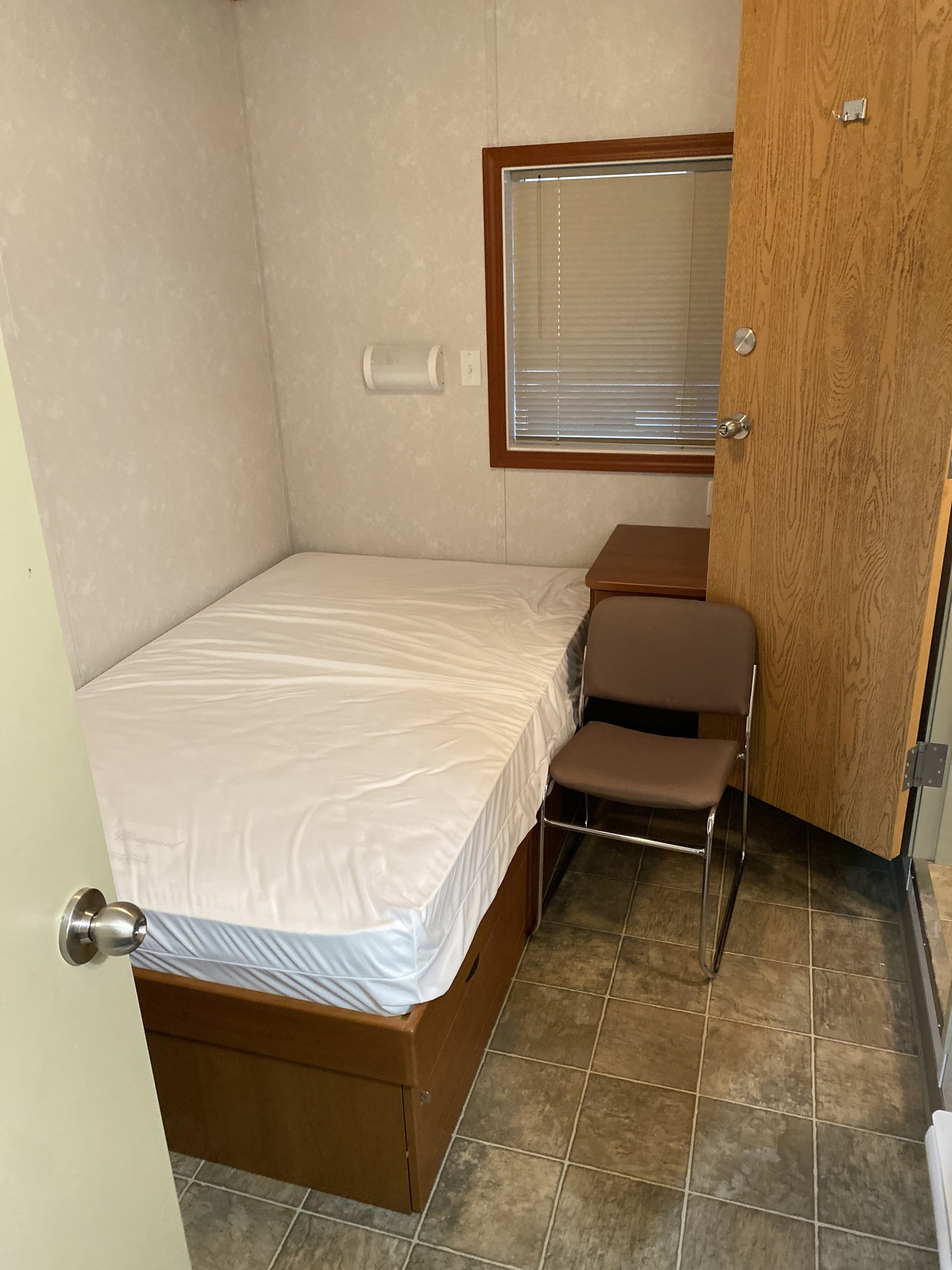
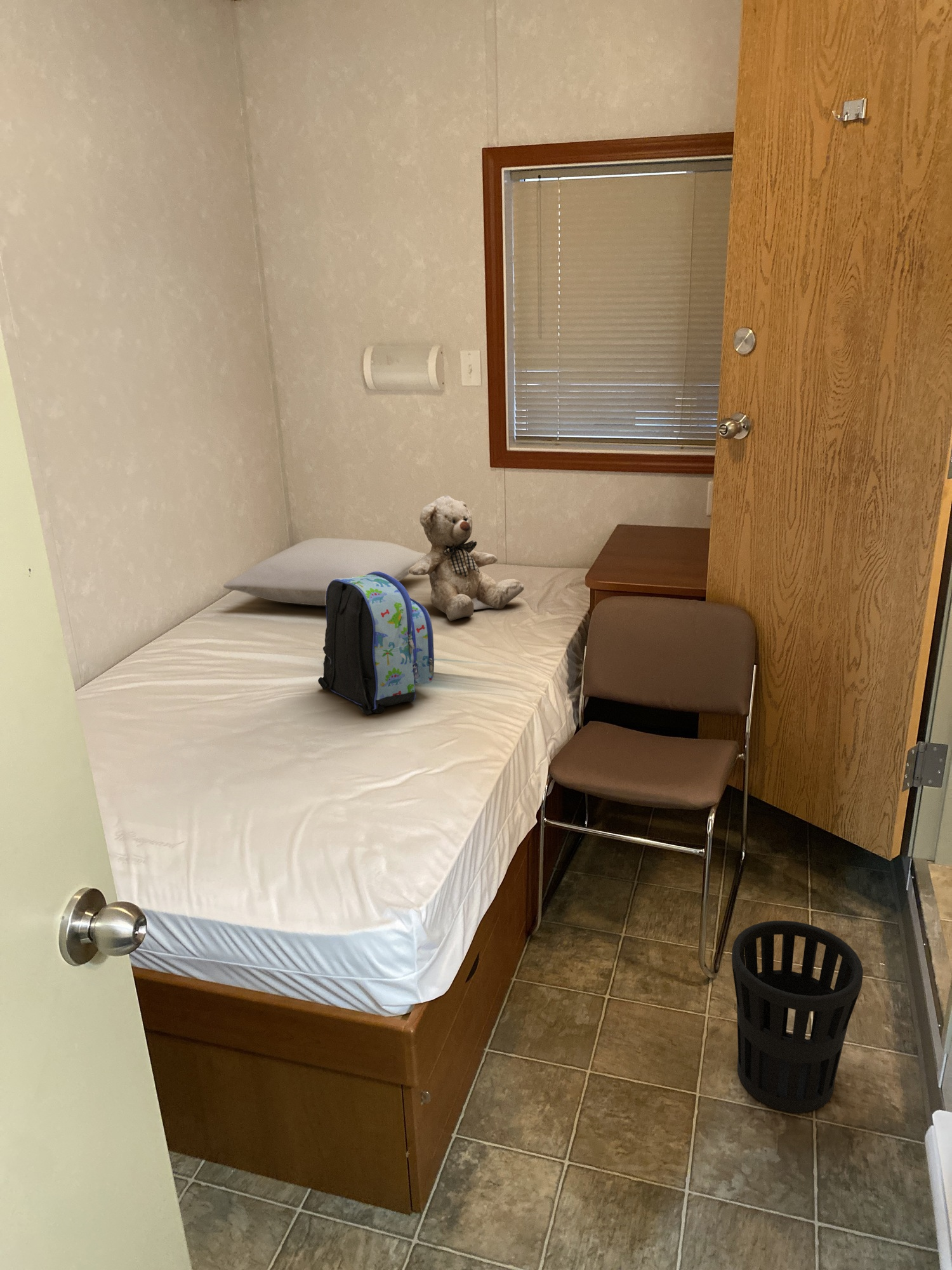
+ backpack [317,572,435,716]
+ pillow [223,537,426,606]
+ wastebasket [731,920,864,1113]
+ teddy bear [409,495,524,622]
